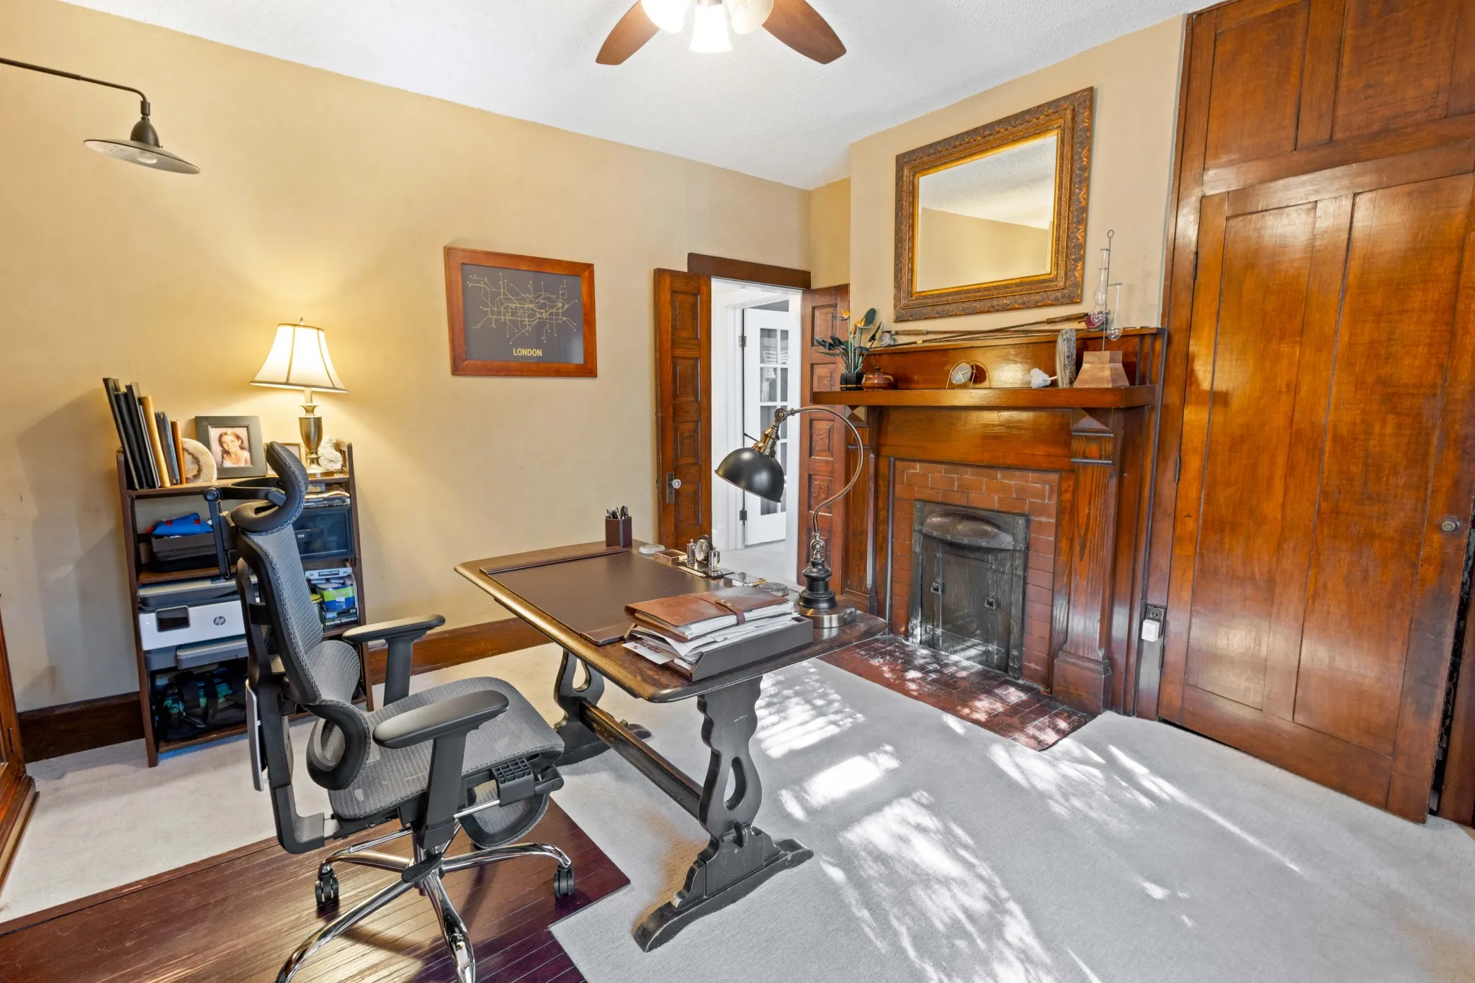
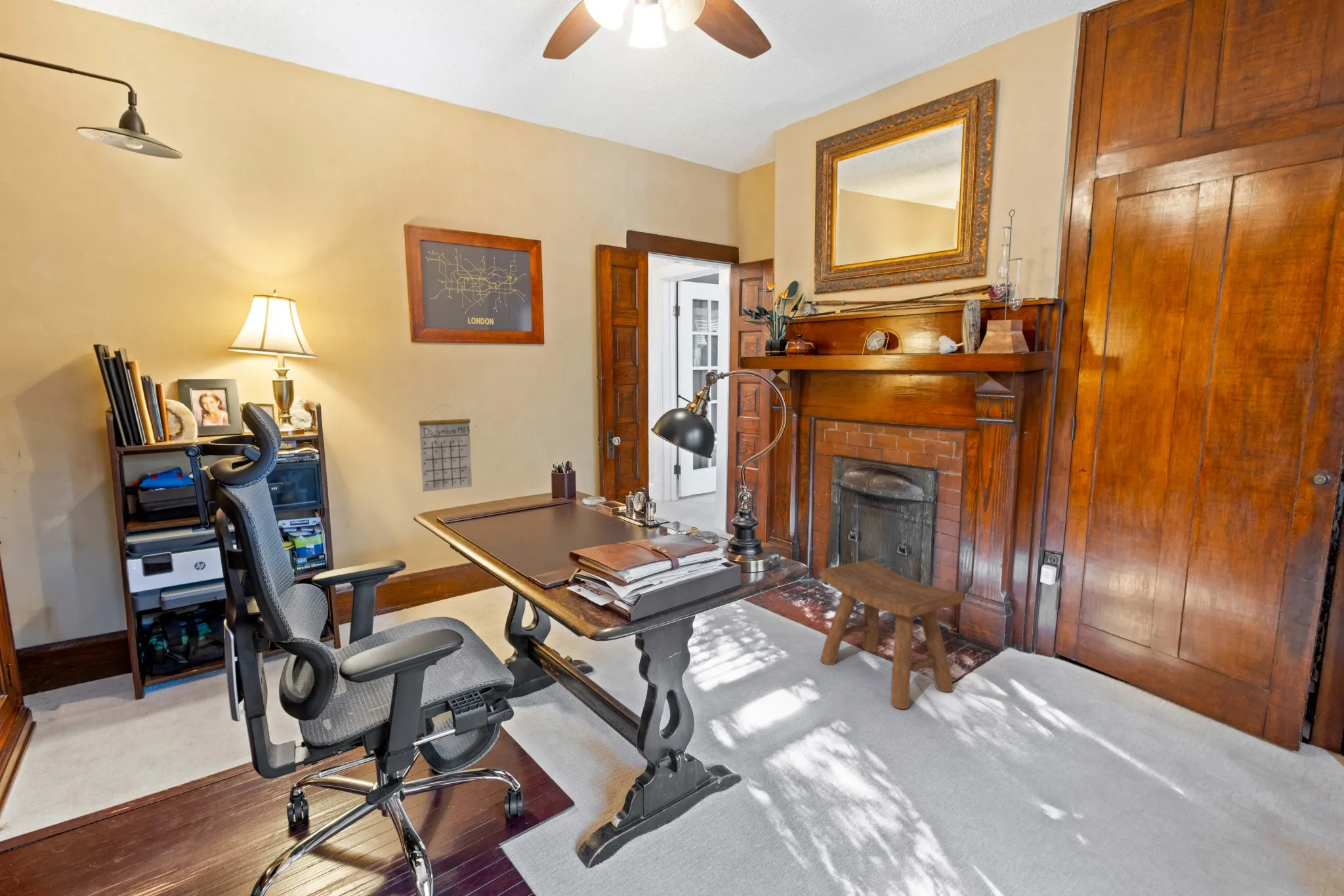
+ calendar [418,403,473,493]
+ stool [820,559,964,710]
